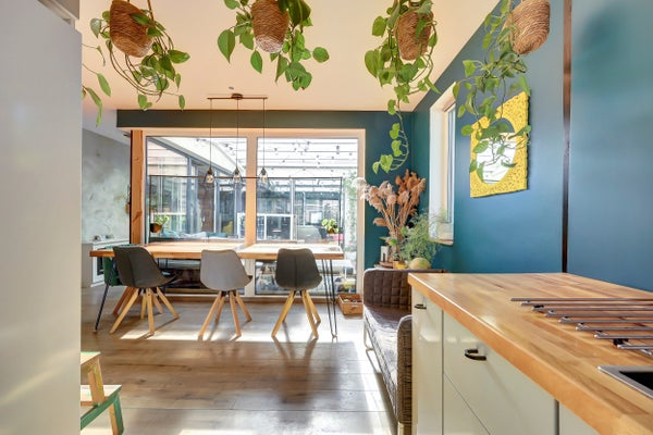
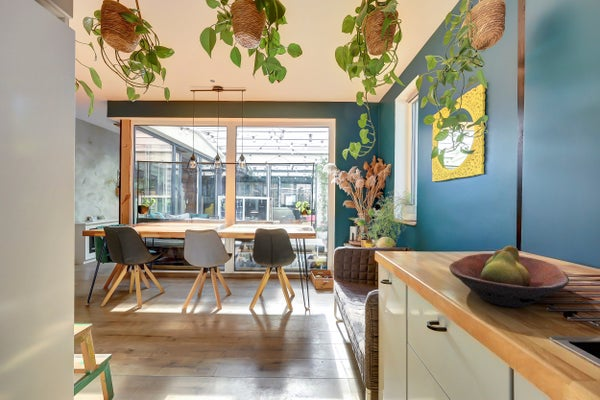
+ fruit bowl [448,245,570,308]
